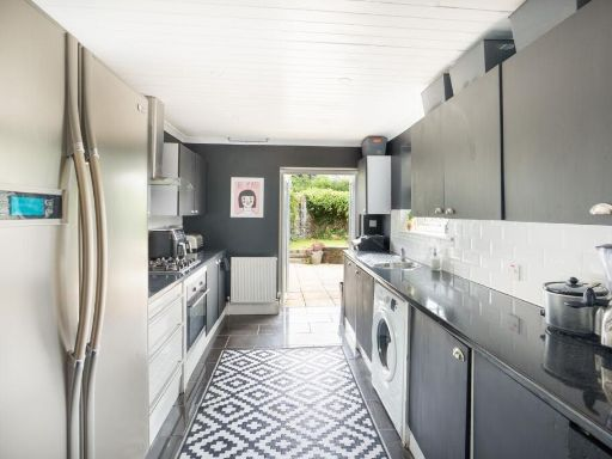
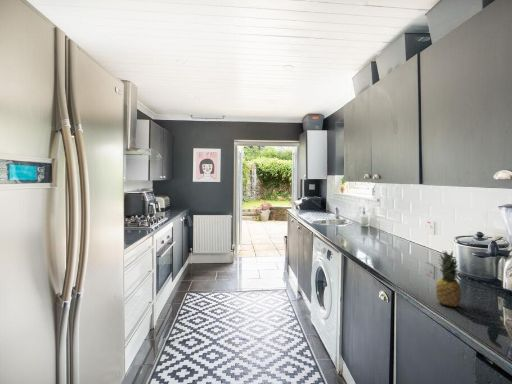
+ fruit [435,249,463,308]
